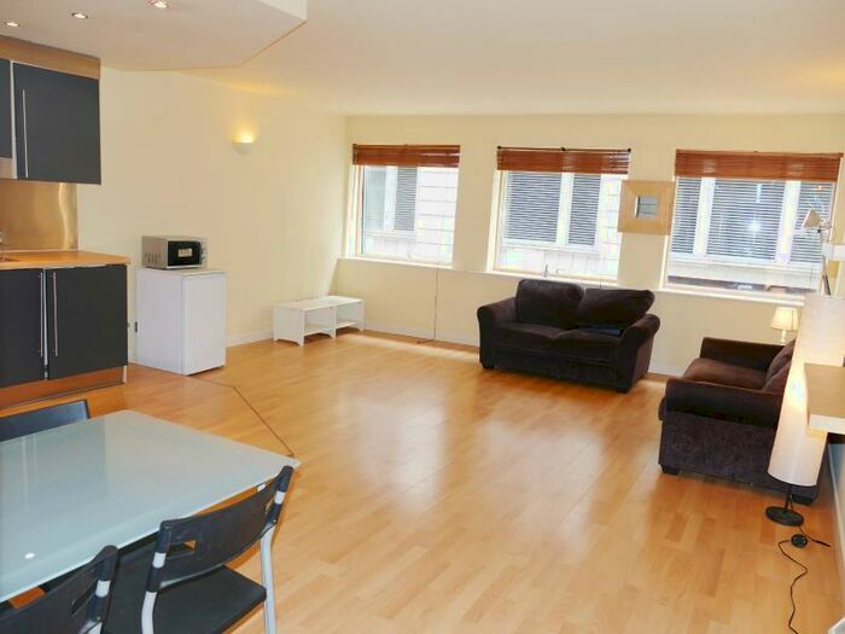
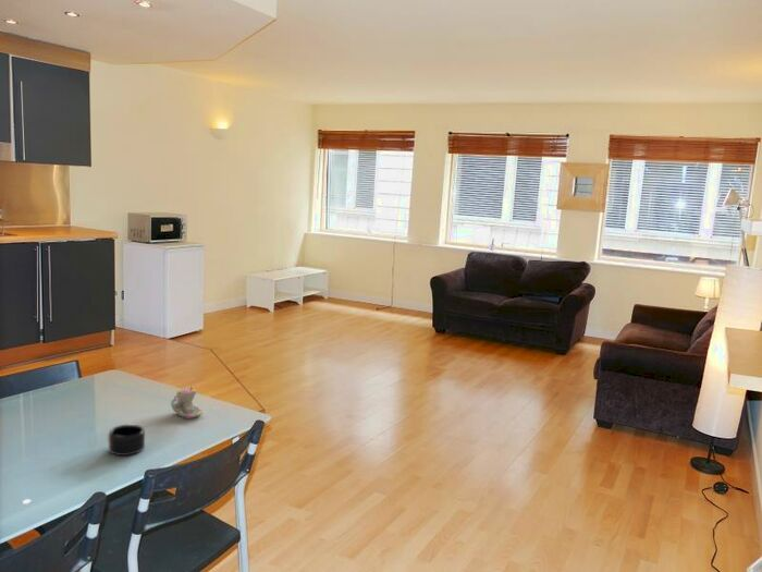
+ mug [107,424,146,457]
+ candle [169,385,205,419]
